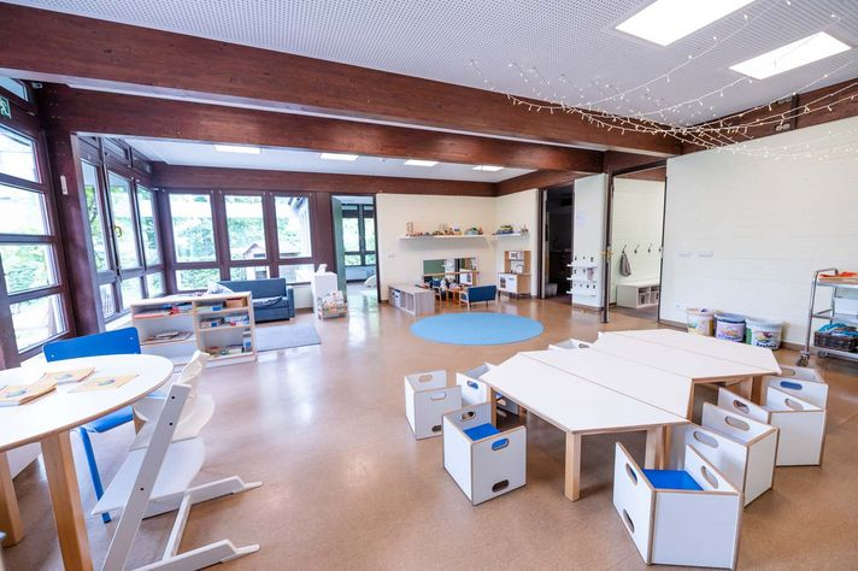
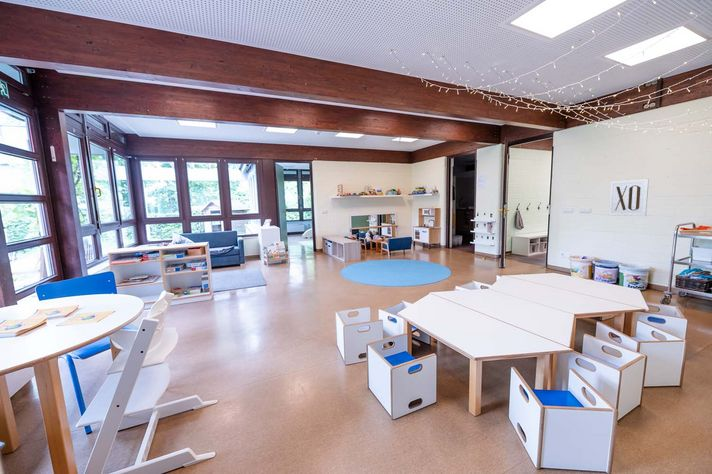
+ wall art [608,178,650,217]
